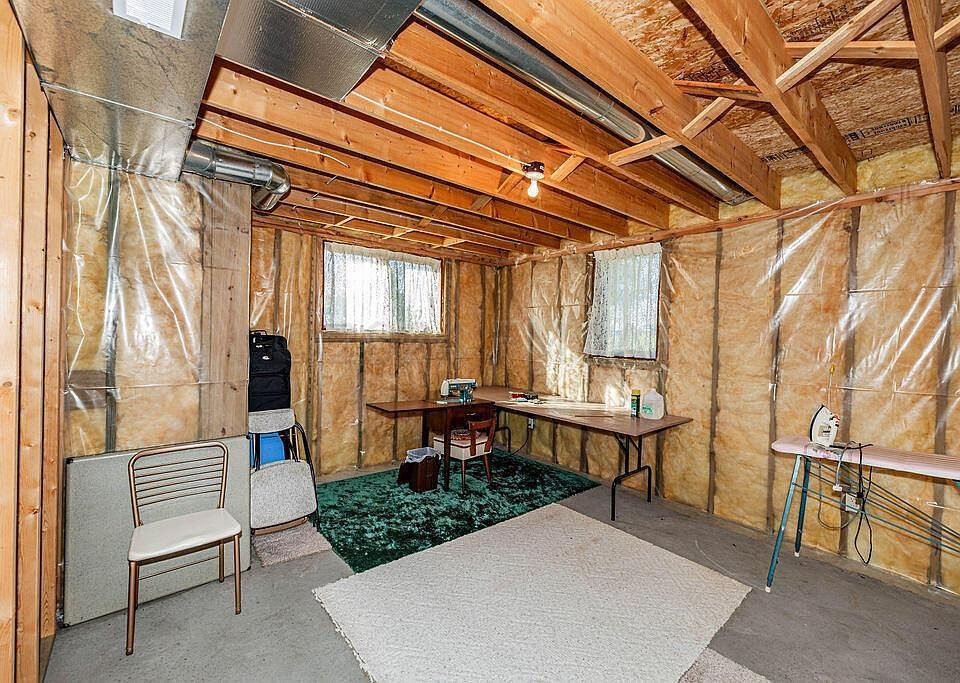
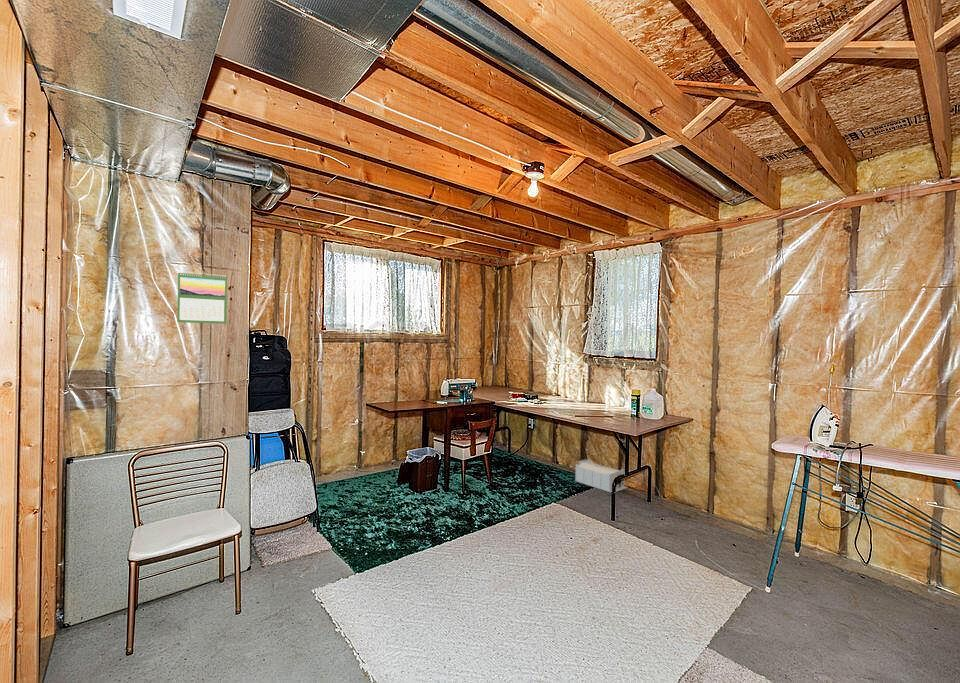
+ calendar [176,271,228,325]
+ storage bin [573,458,629,493]
